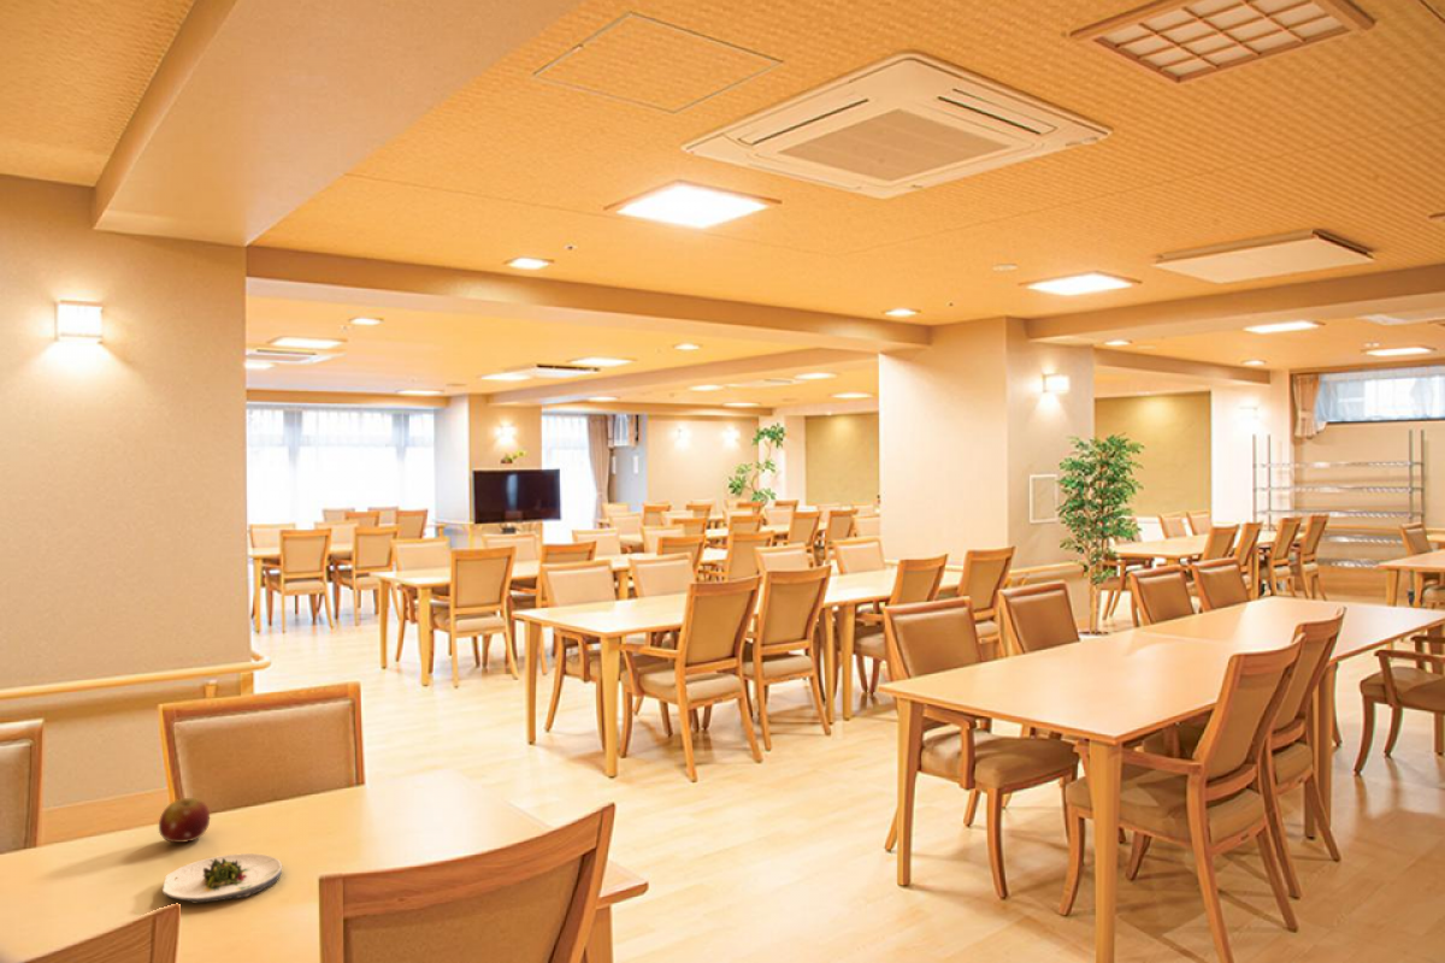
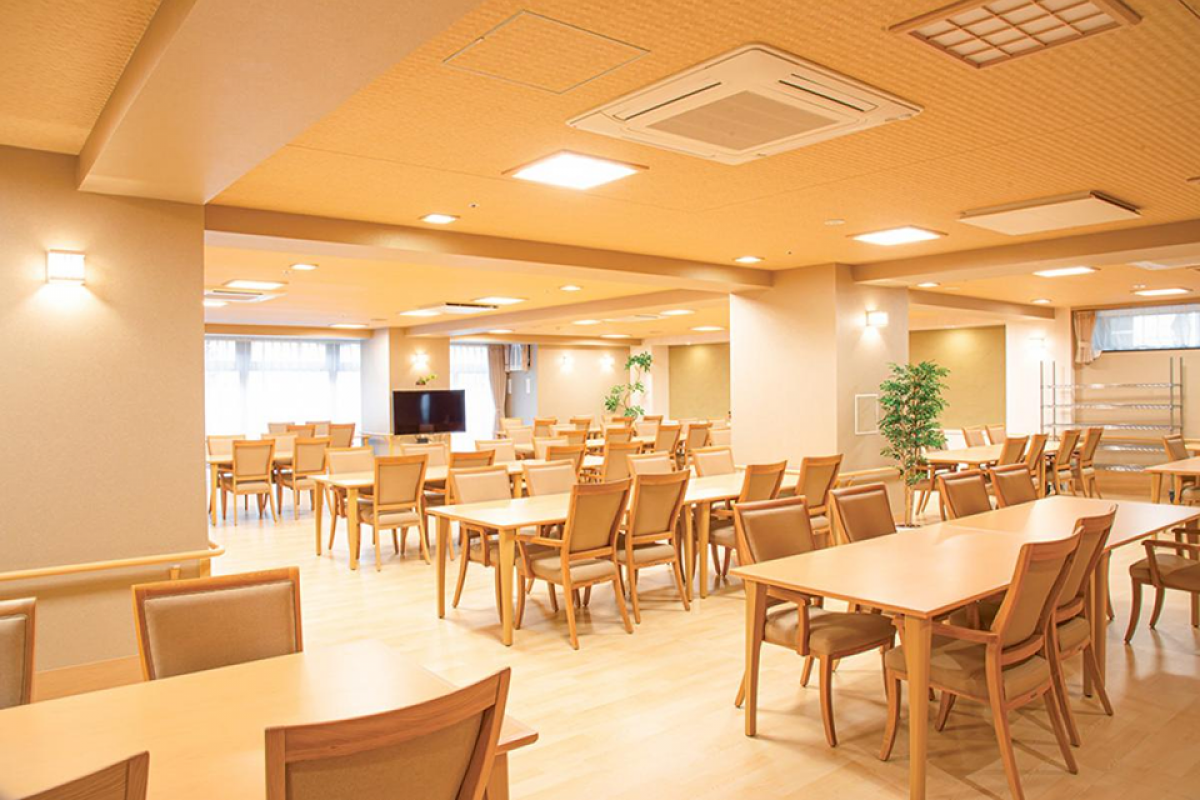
- salad plate [161,852,283,904]
- fruit [158,797,211,844]
